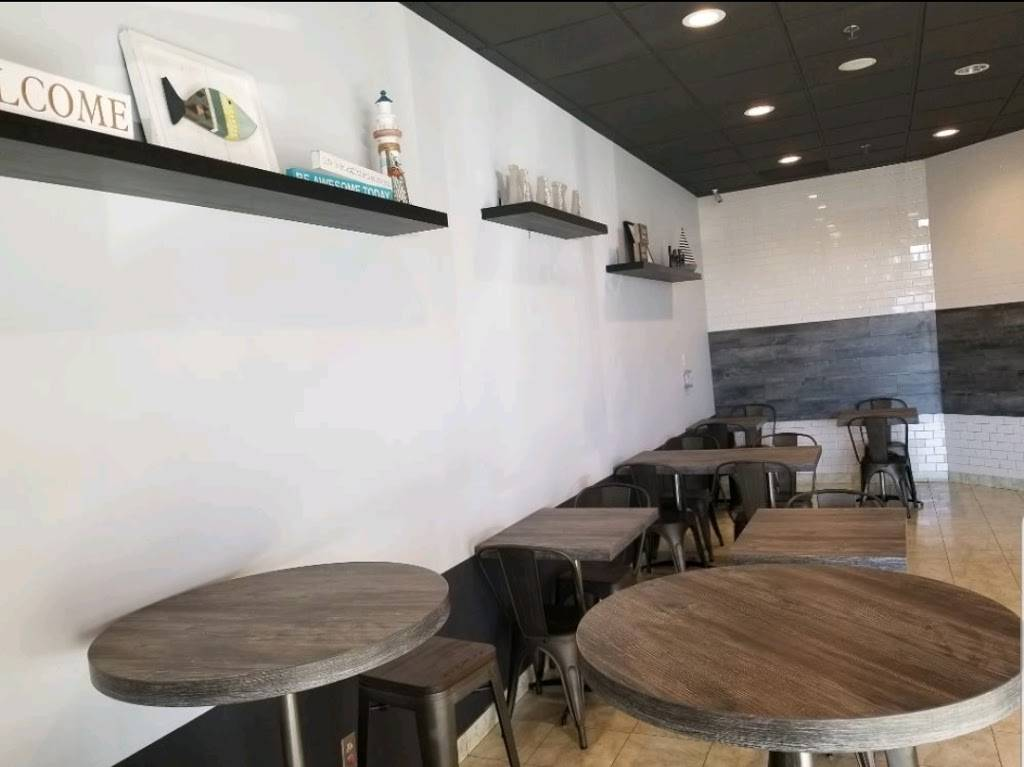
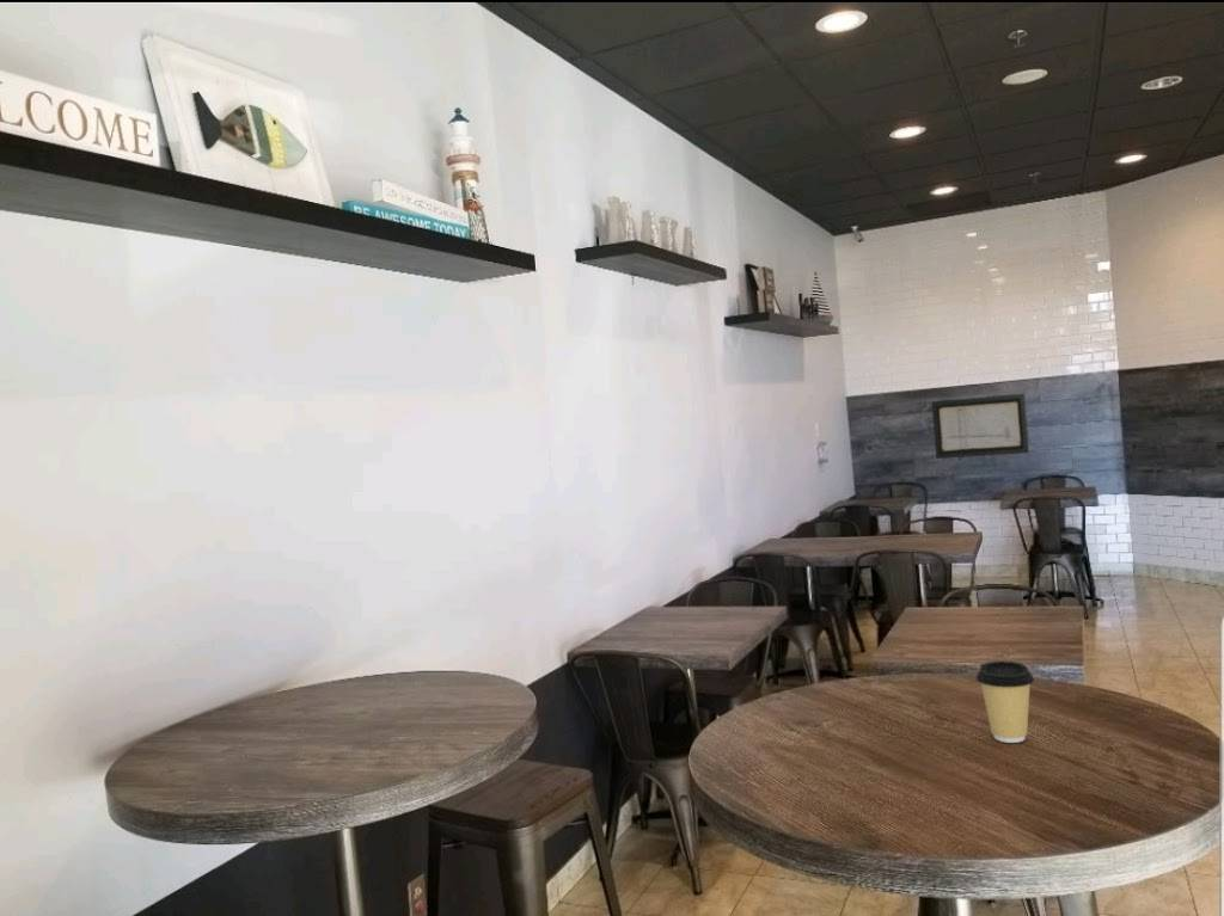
+ wall art [931,393,1030,460]
+ coffee cup [975,659,1035,744]
